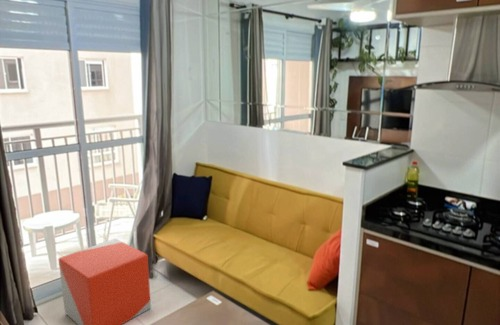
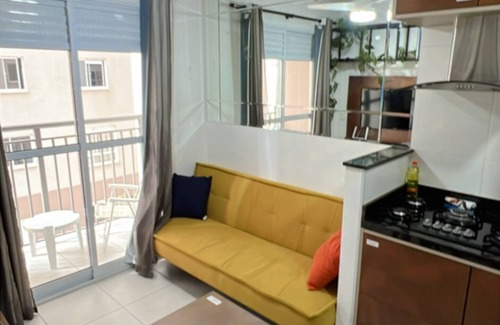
- stool [58,238,152,325]
